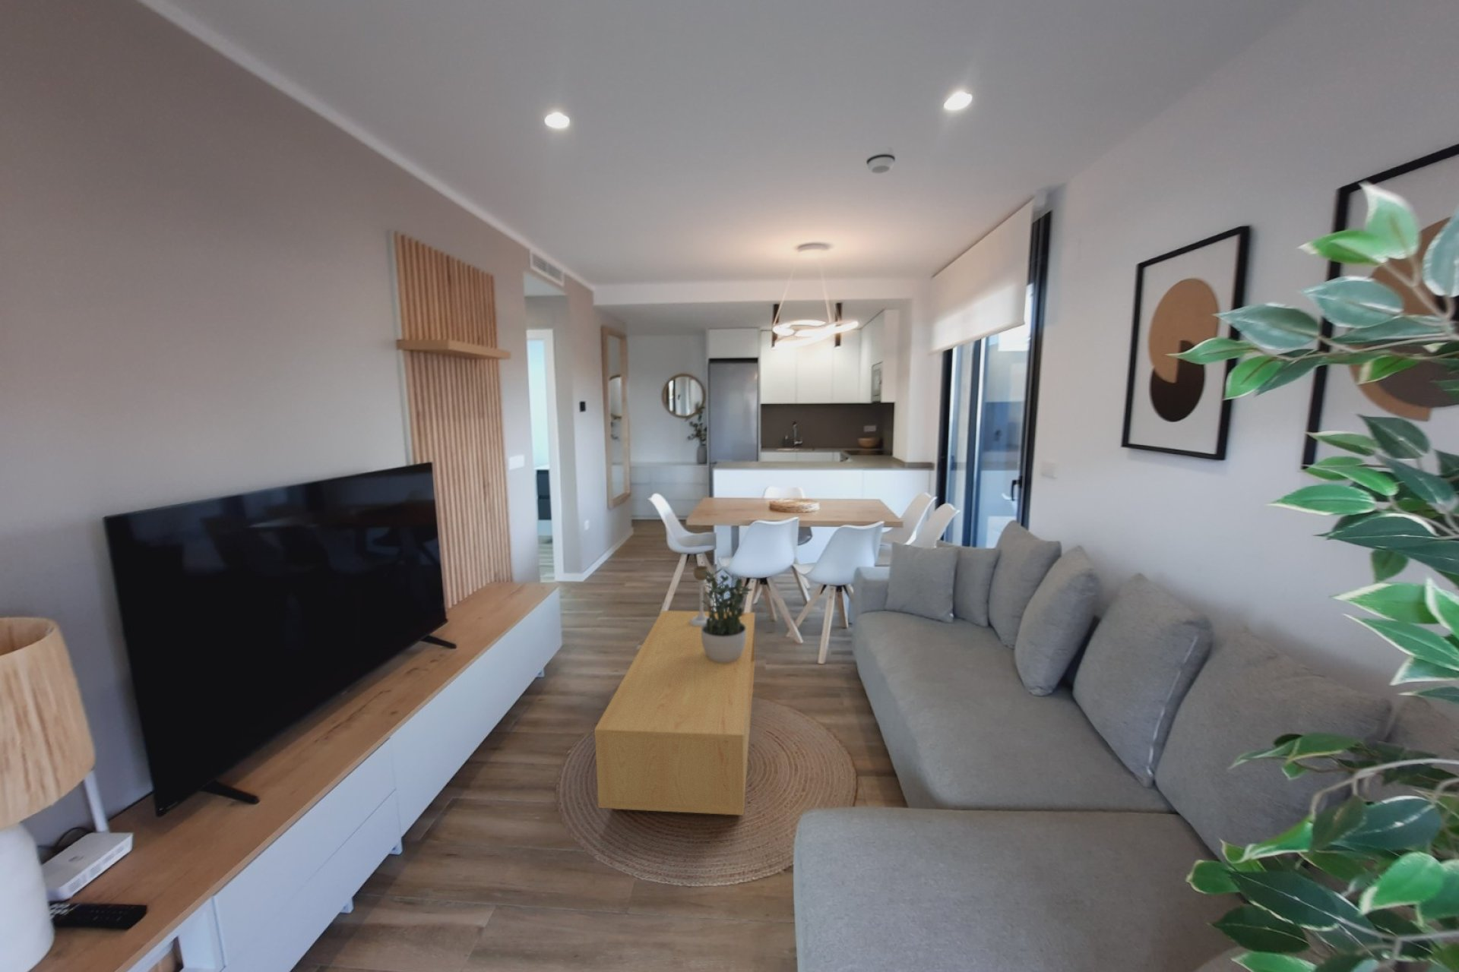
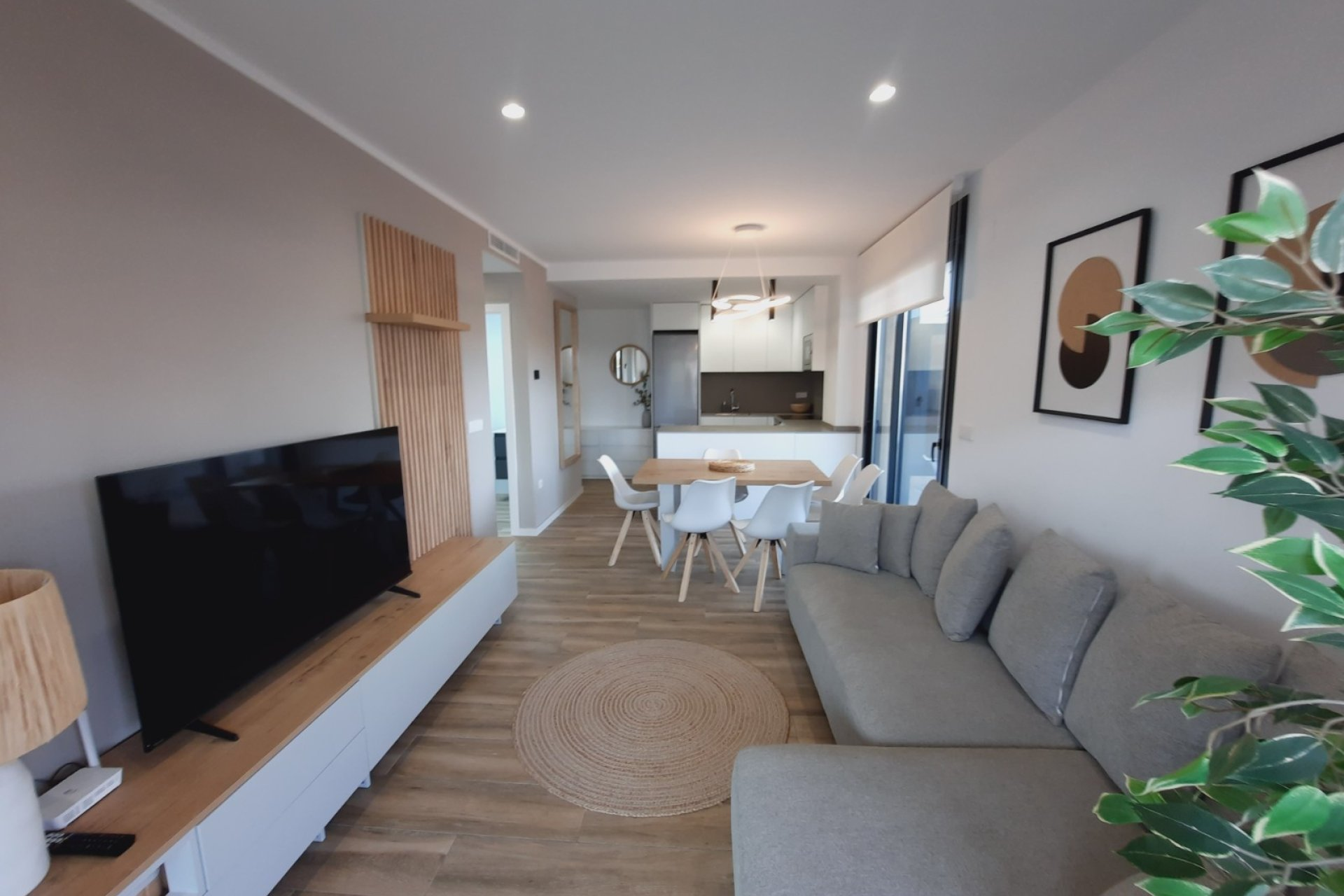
- potted plant [701,567,752,662]
- smoke detector [865,145,896,175]
- candle holder [690,565,711,626]
- coffee table [594,610,756,816]
